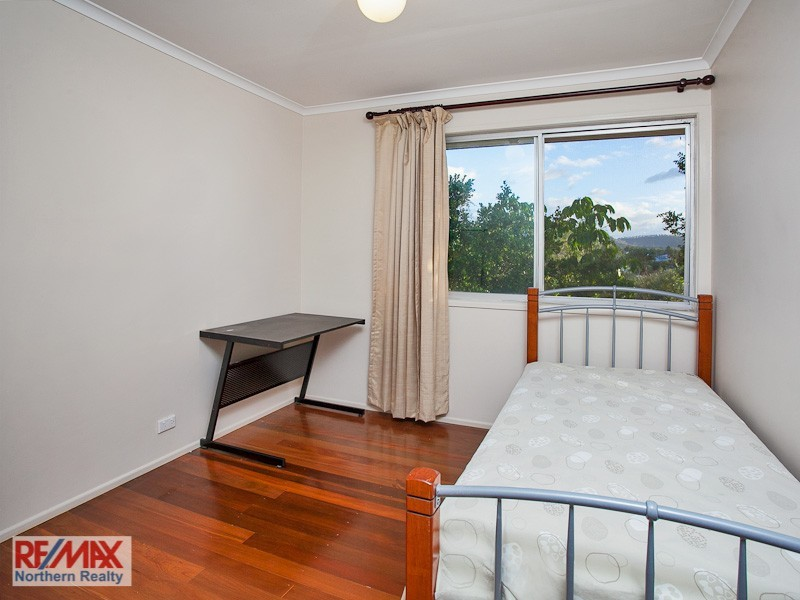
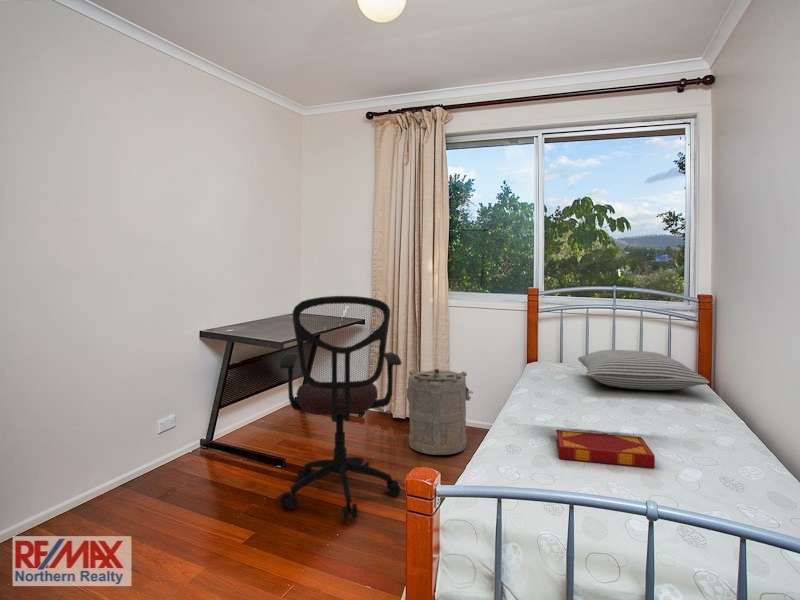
+ pillow [577,349,710,391]
+ hardback book [555,429,656,469]
+ laundry hamper [406,368,474,456]
+ office chair [279,295,403,522]
